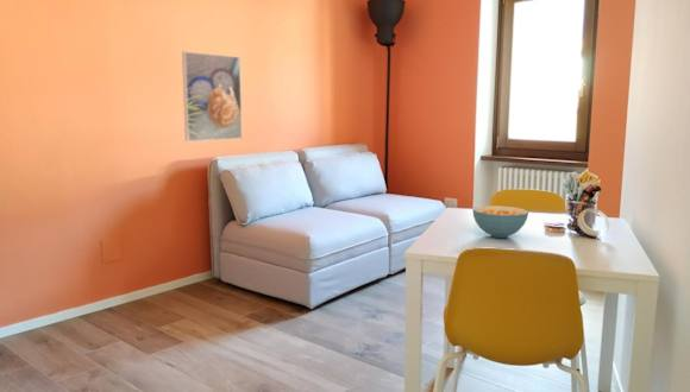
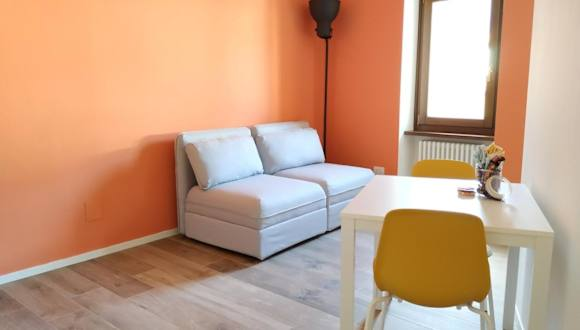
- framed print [181,51,243,143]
- cereal bowl [471,204,529,239]
